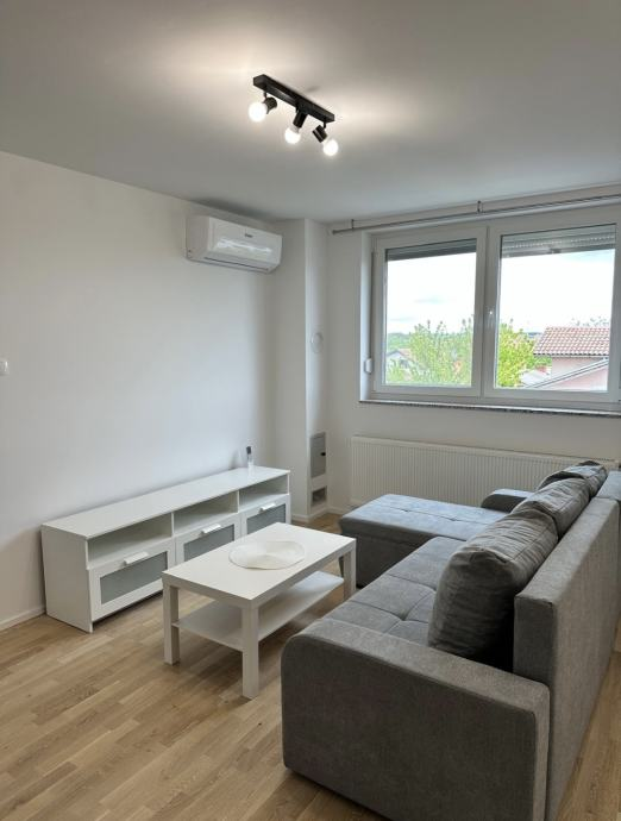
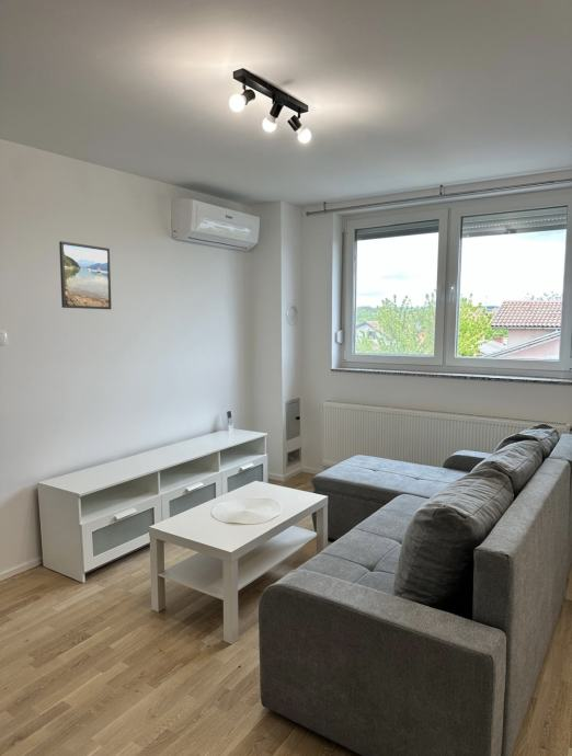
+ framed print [58,240,113,310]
